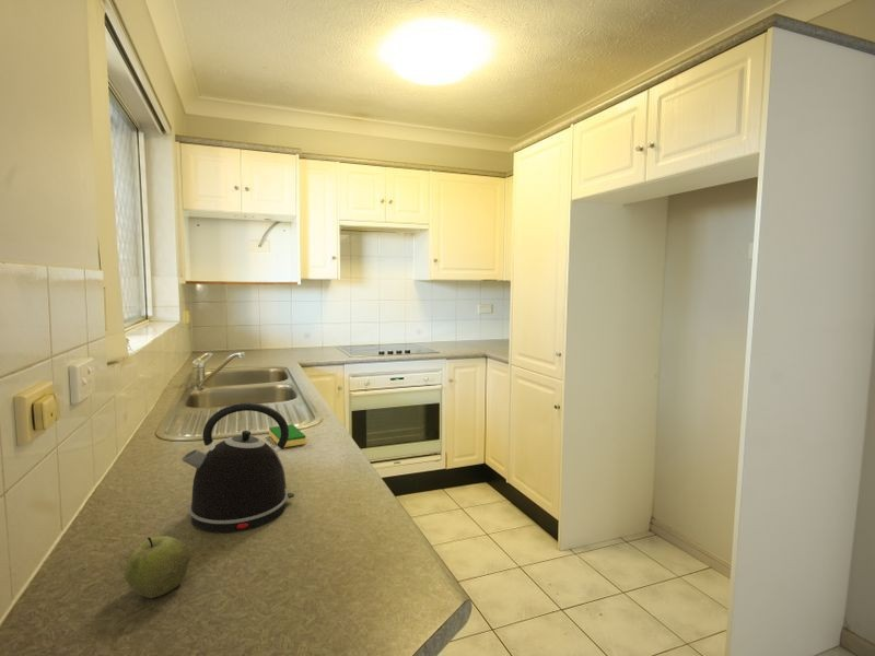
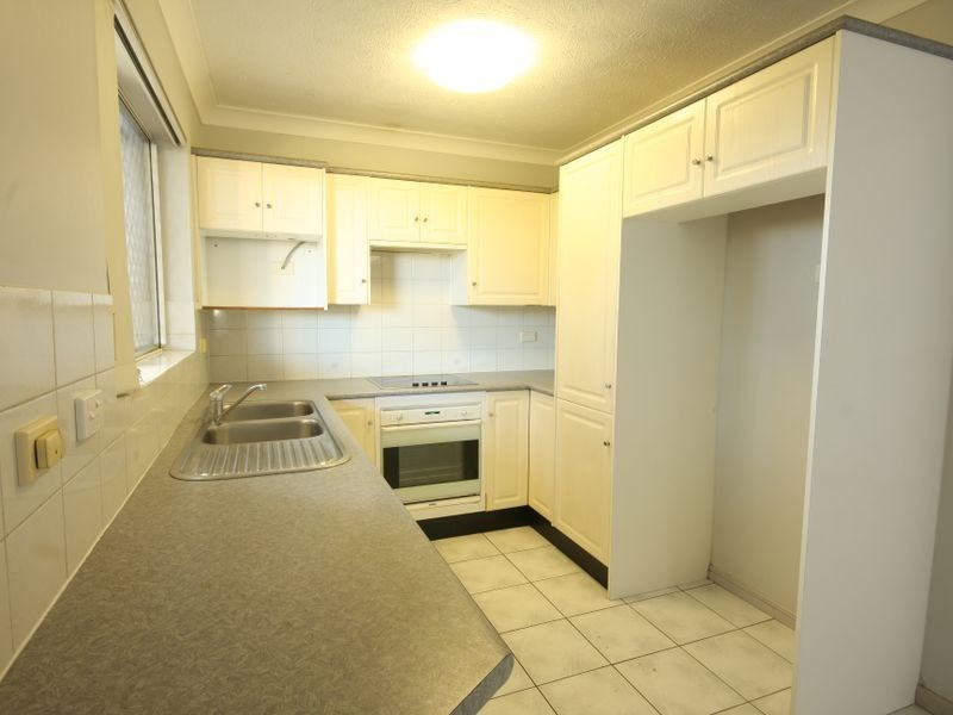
- apple [124,535,191,599]
- dish sponge [268,423,307,448]
- kettle [180,401,295,534]
